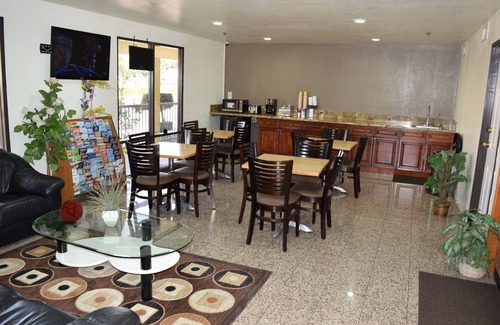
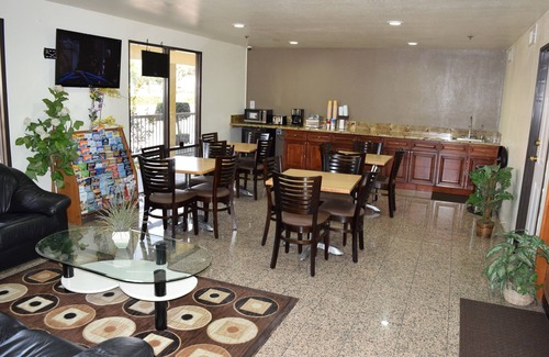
- decorative orb [58,199,84,223]
